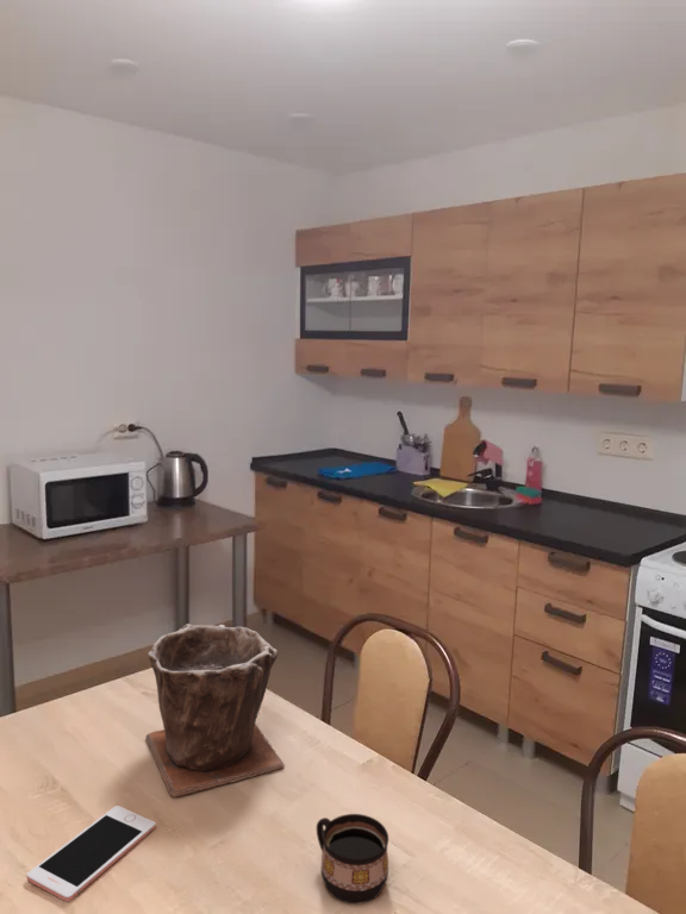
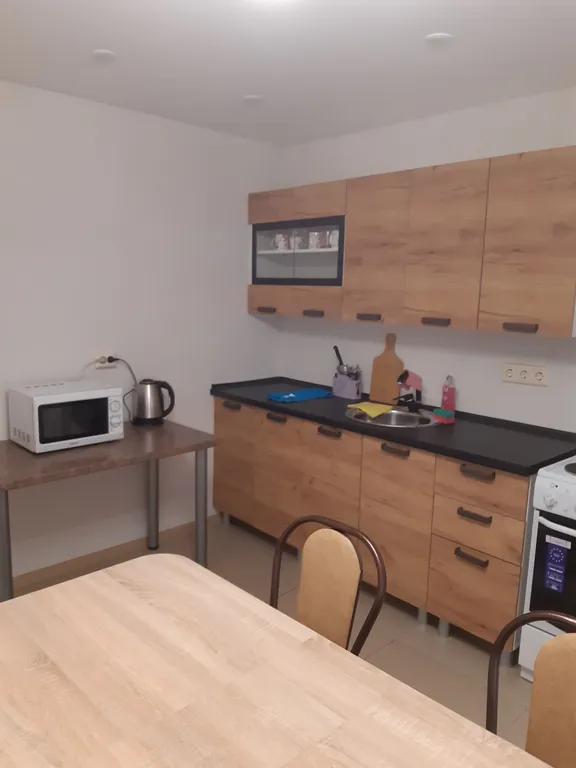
- cup [316,813,389,904]
- cell phone [26,805,157,902]
- plant pot [145,622,286,797]
